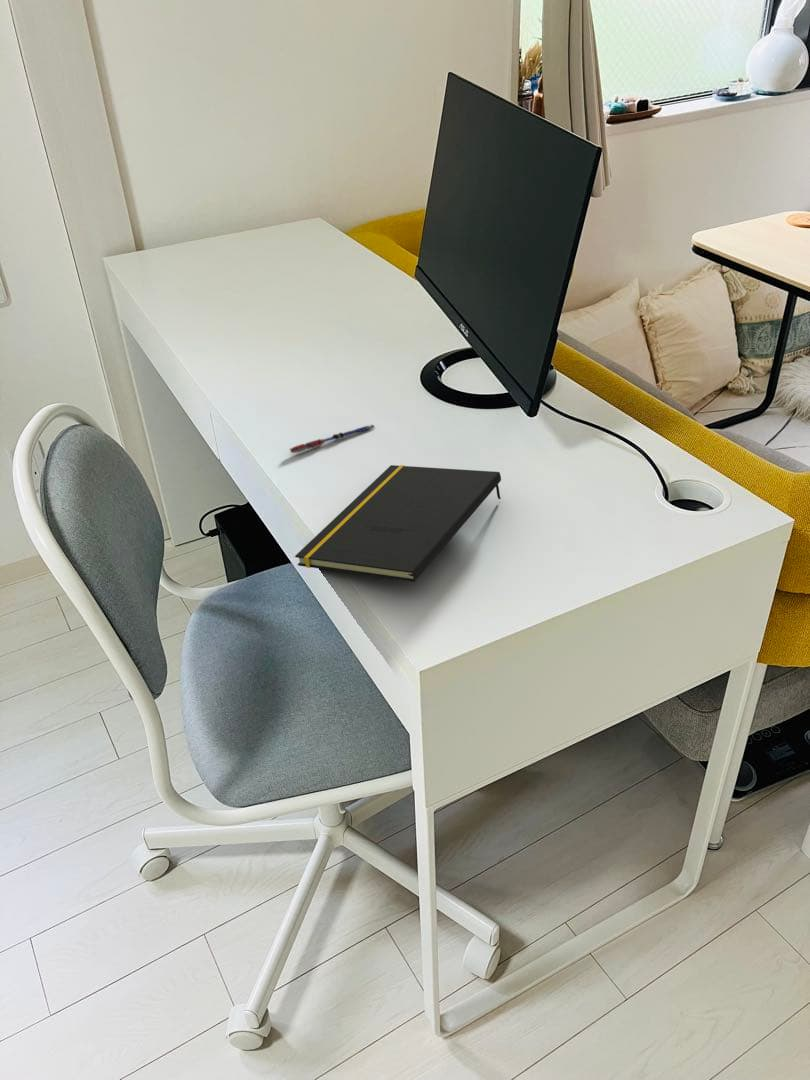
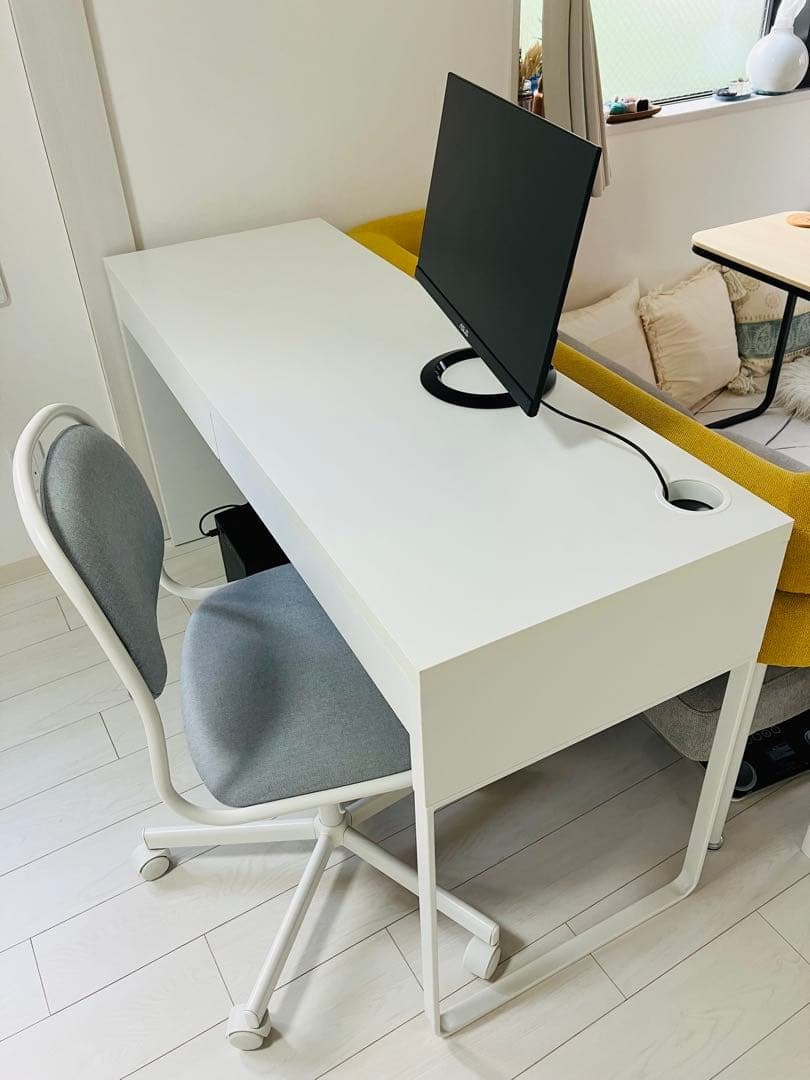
- pen [289,424,375,454]
- notepad [294,464,502,583]
